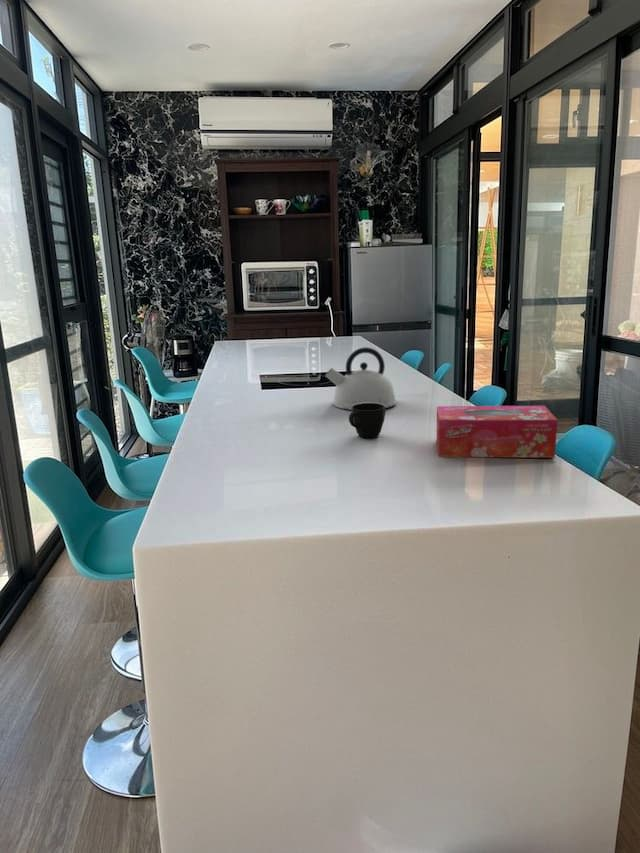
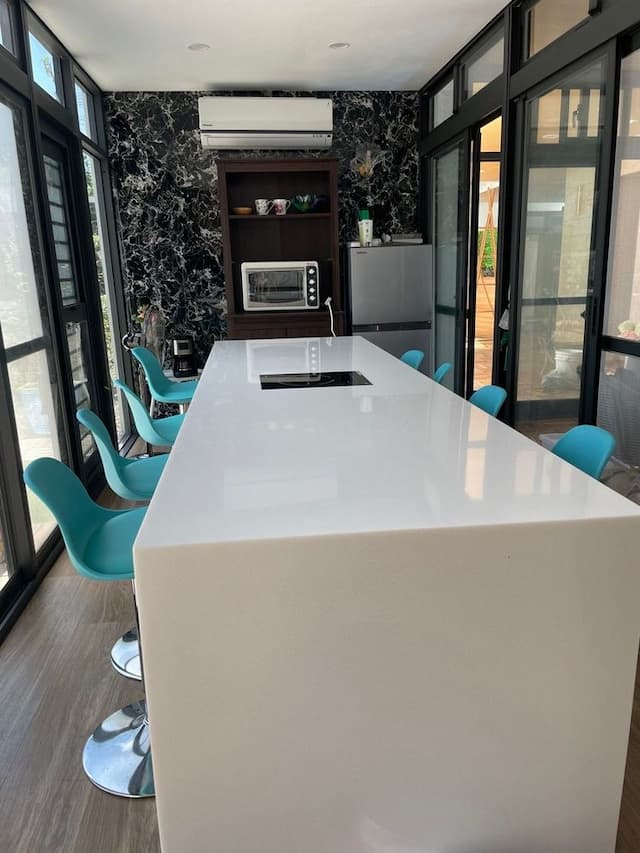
- kettle [325,346,398,411]
- cup [348,403,386,439]
- tissue box [435,405,558,459]
